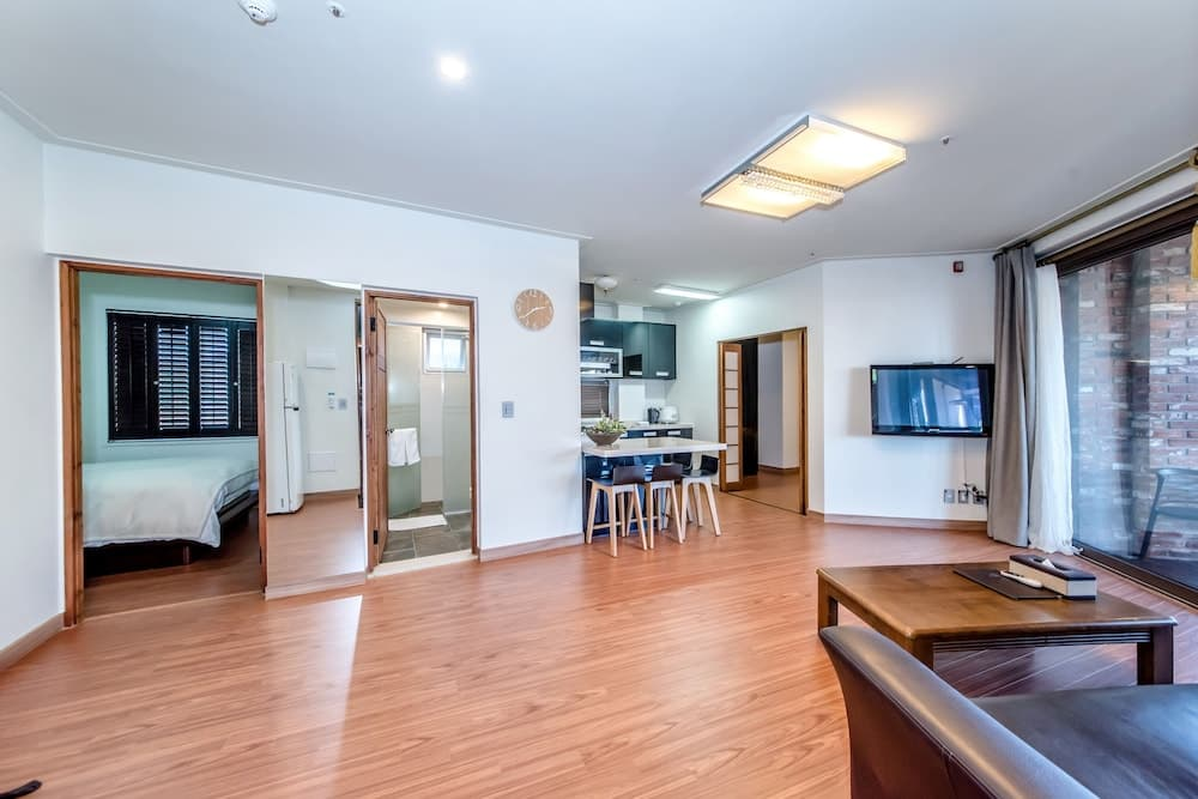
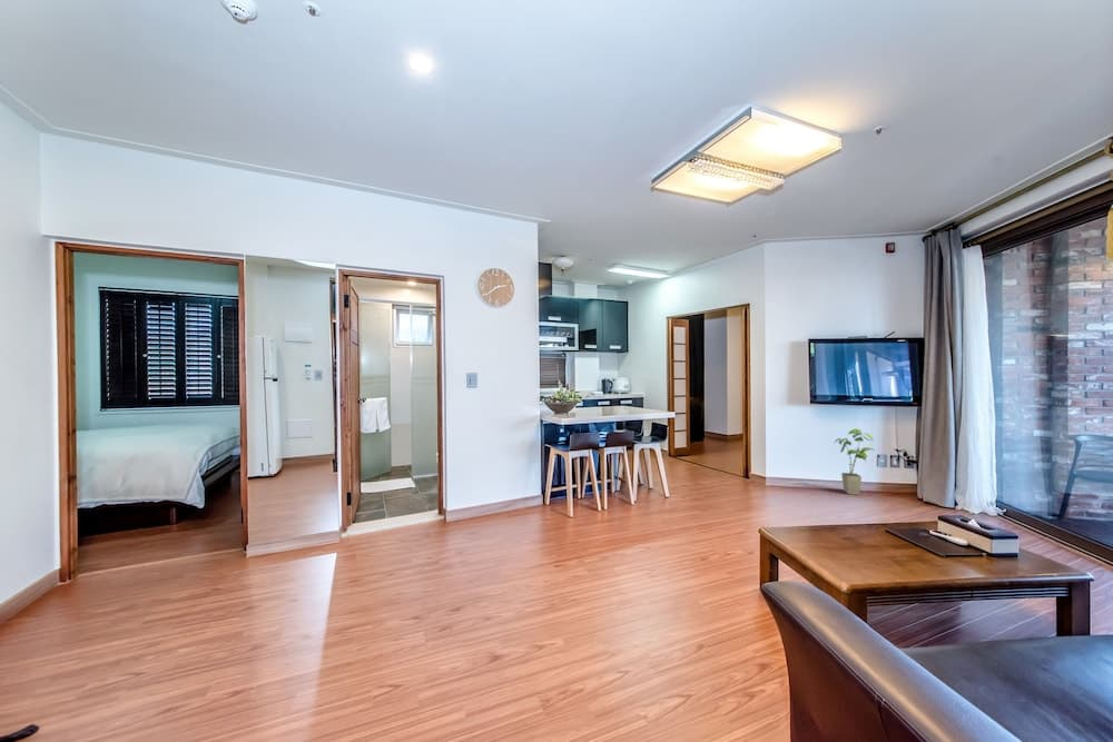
+ house plant [834,428,875,496]
